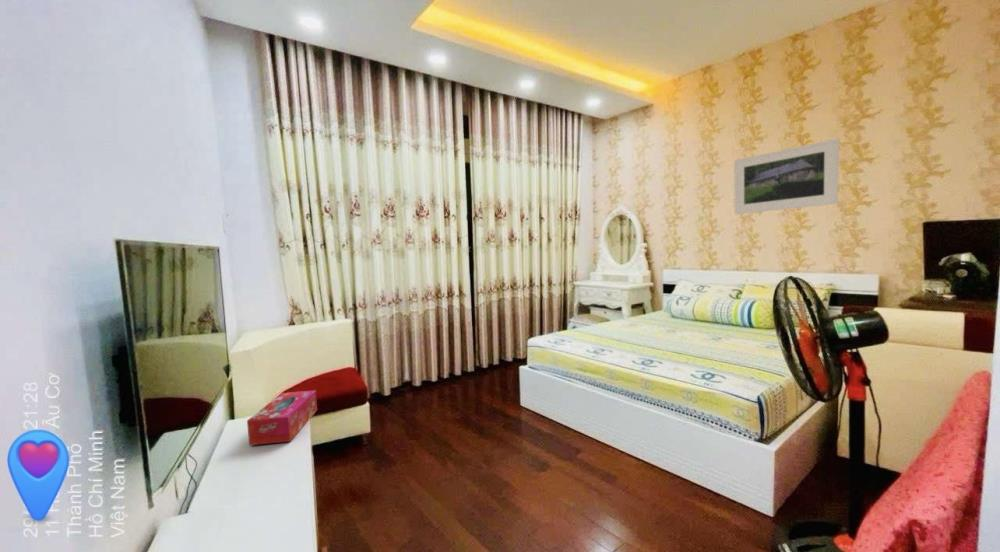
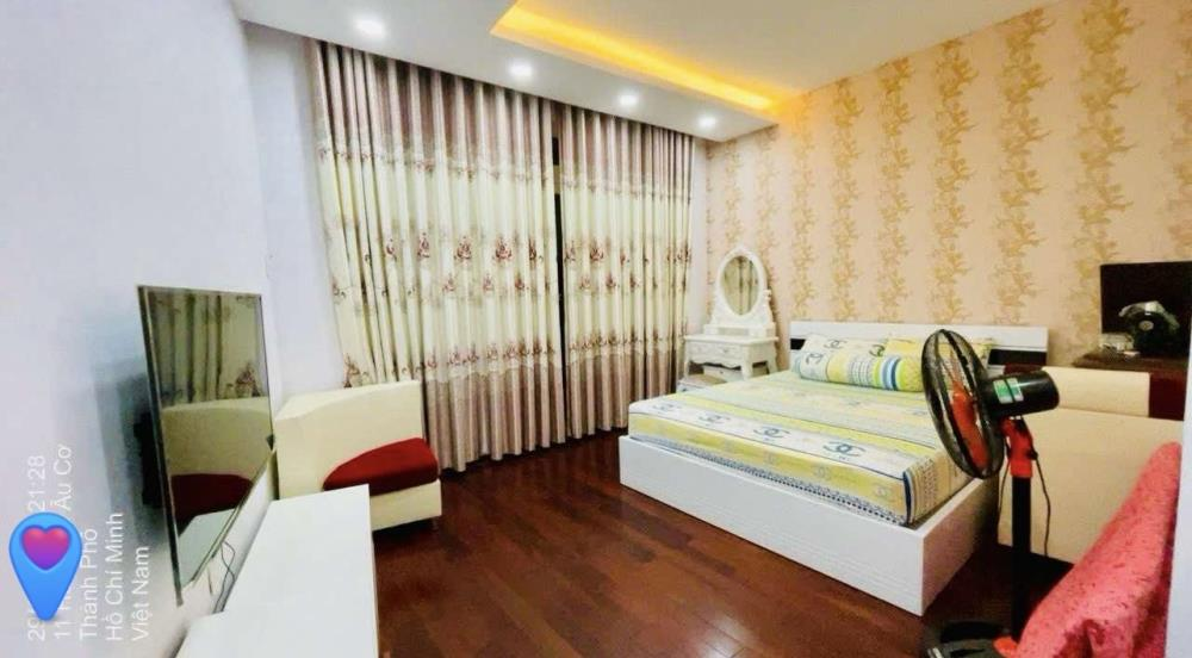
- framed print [733,137,840,215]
- tissue box [246,389,318,446]
